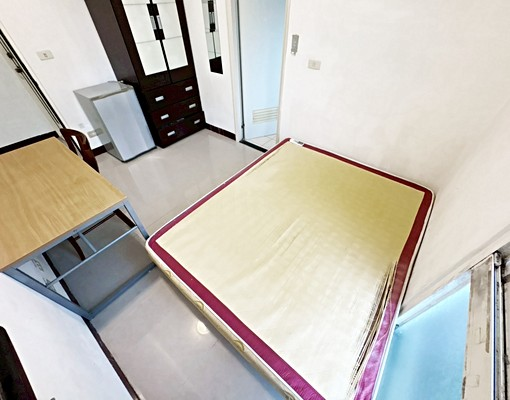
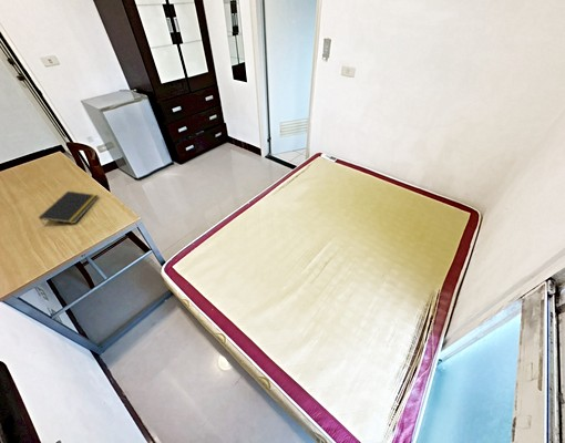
+ notepad [38,190,100,226]
